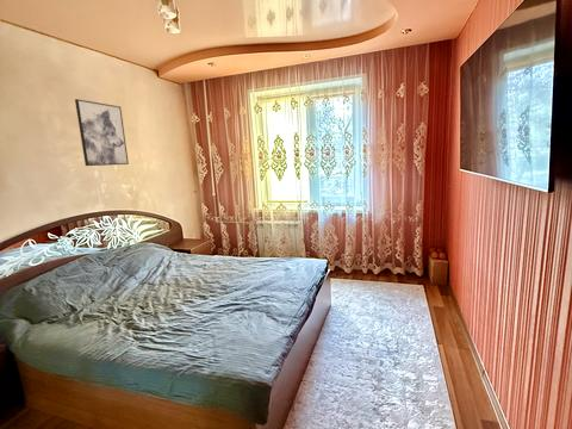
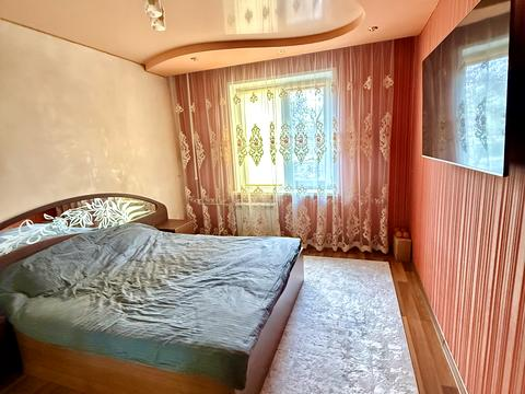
- wall art [74,98,130,167]
